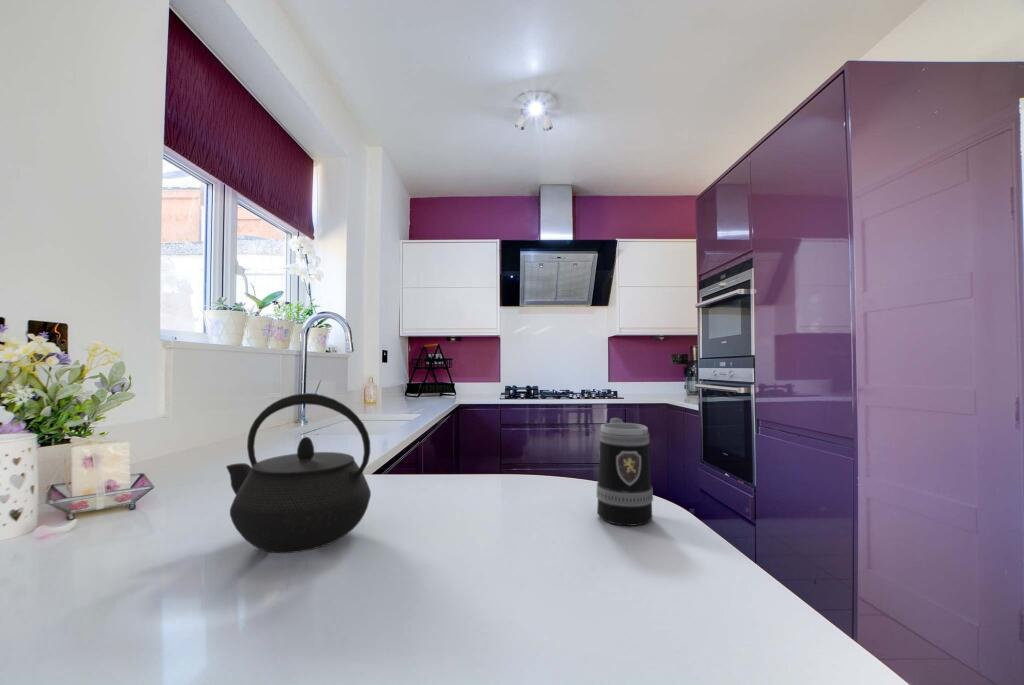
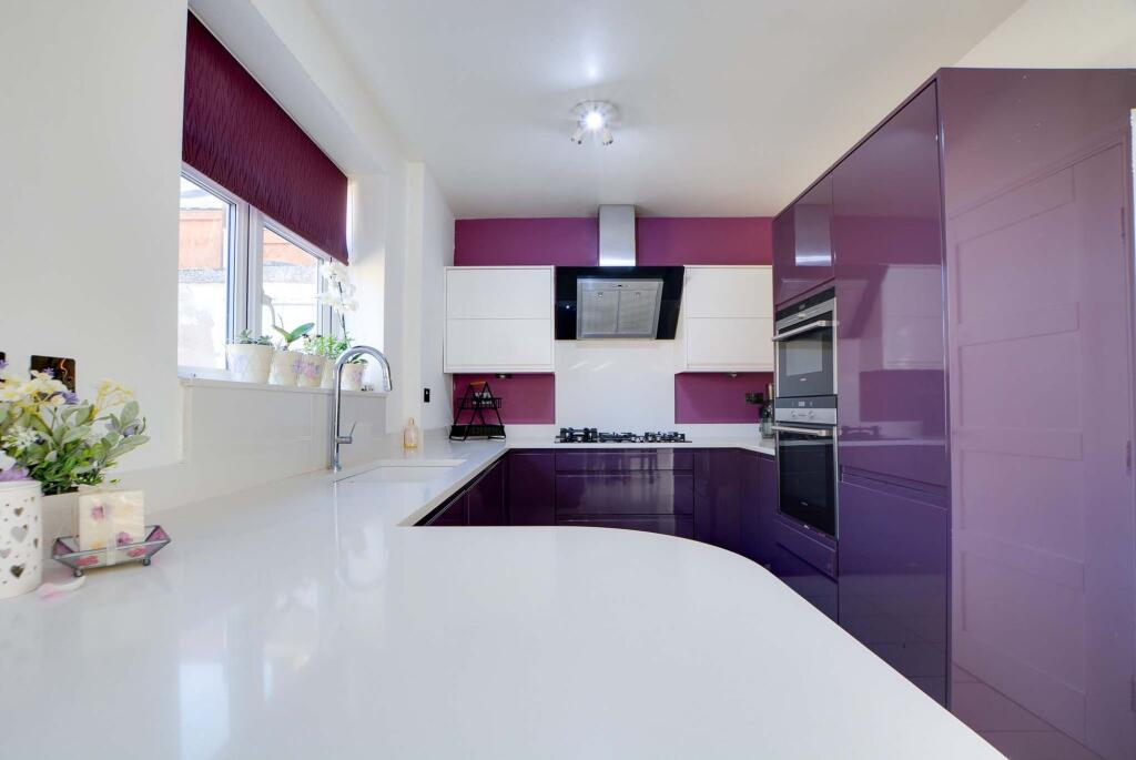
- mug [596,417,654,527]
- kettle [225,393,372,554]
